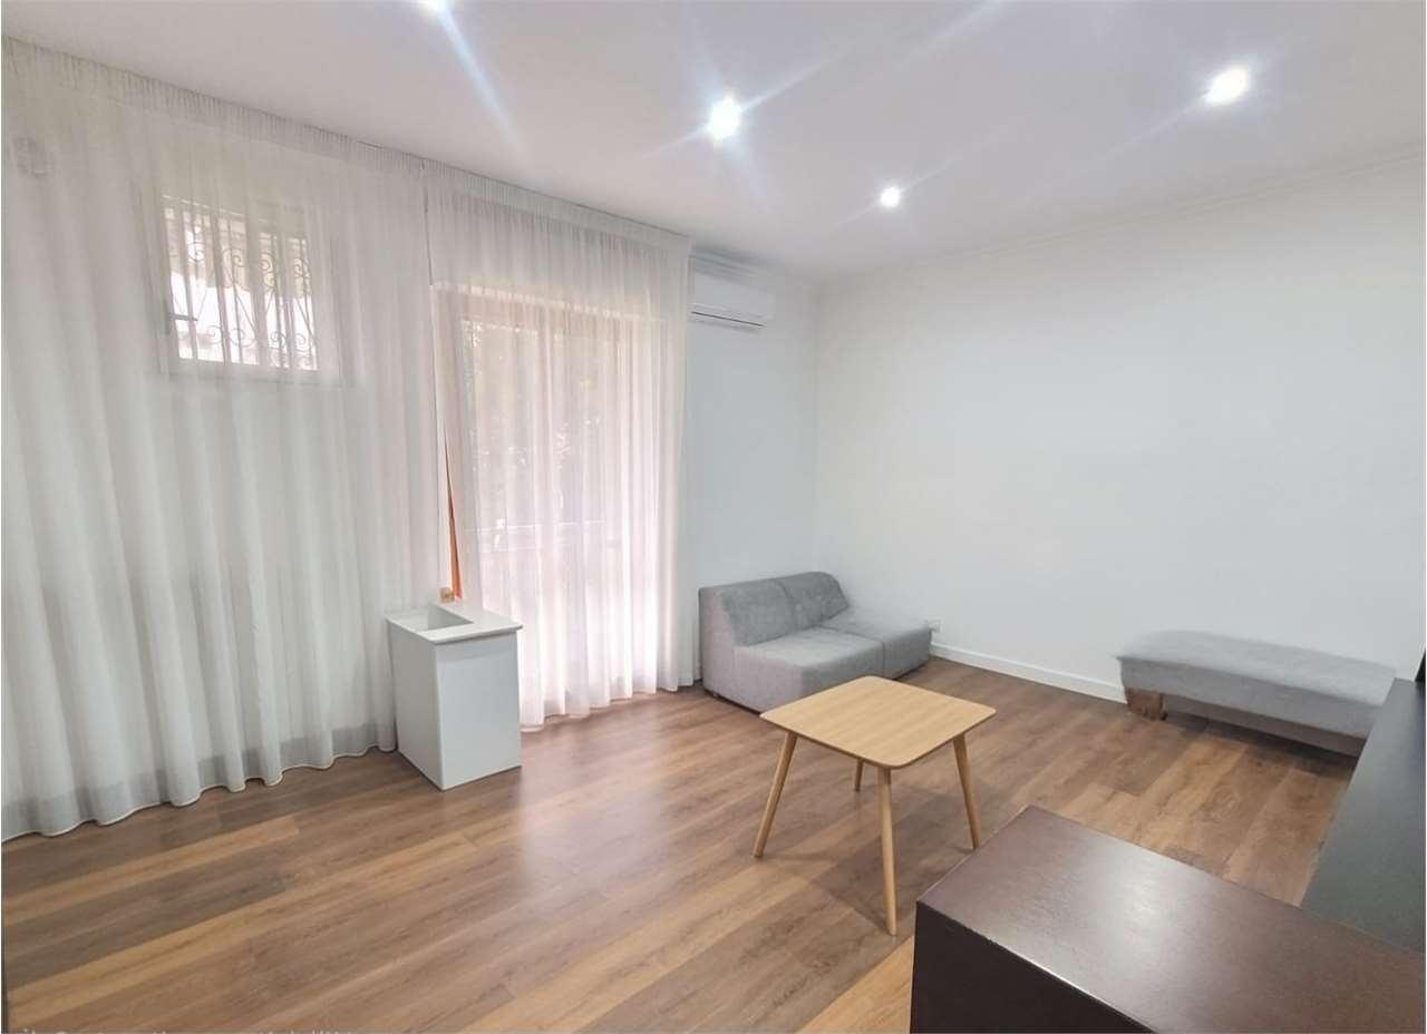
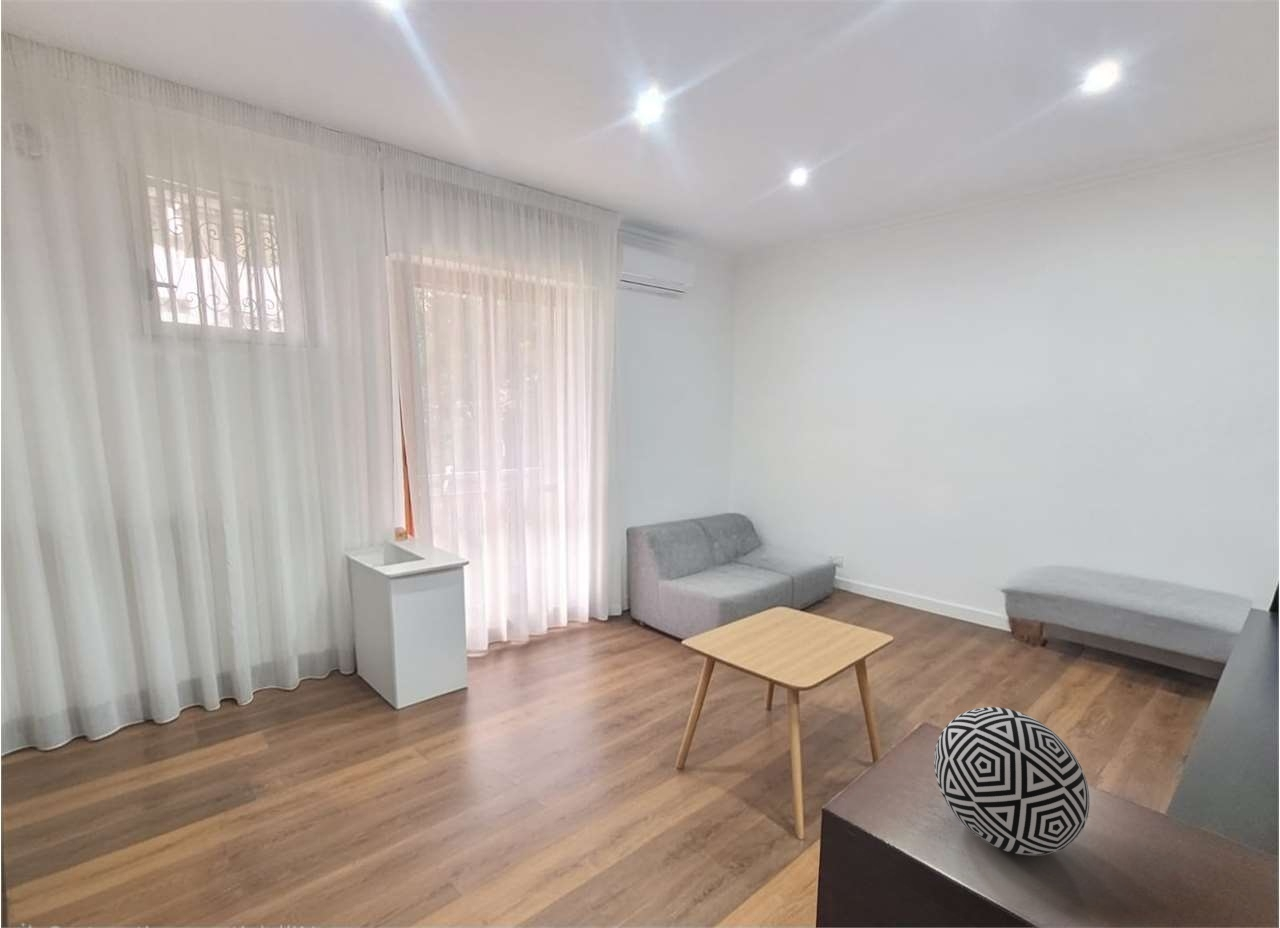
+ decorative ball [933,706,1091,857]
